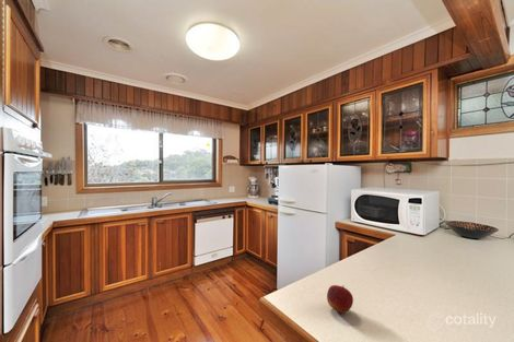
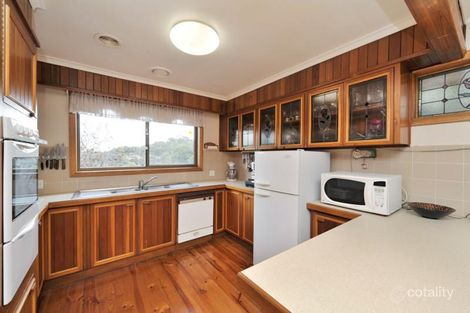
- apple [326,284,354,314]
